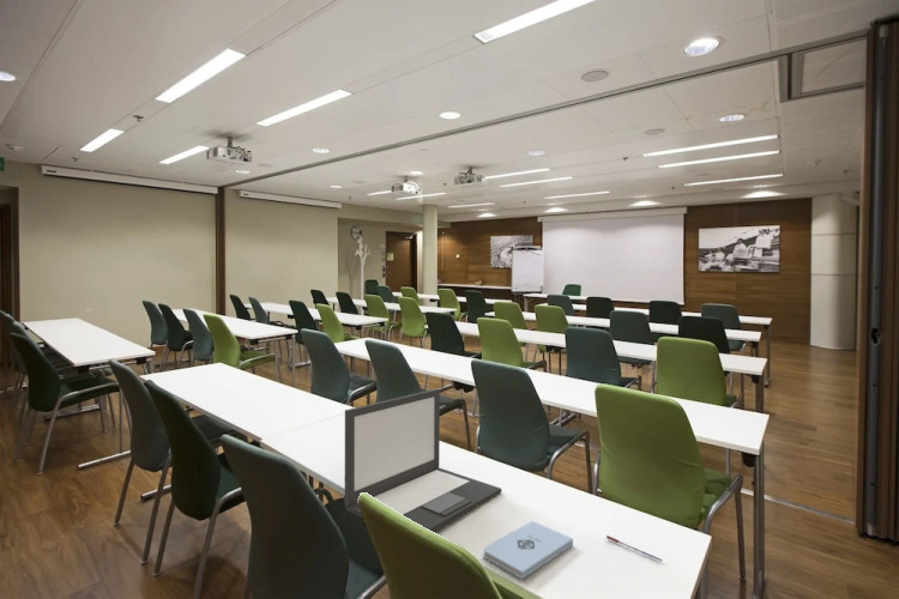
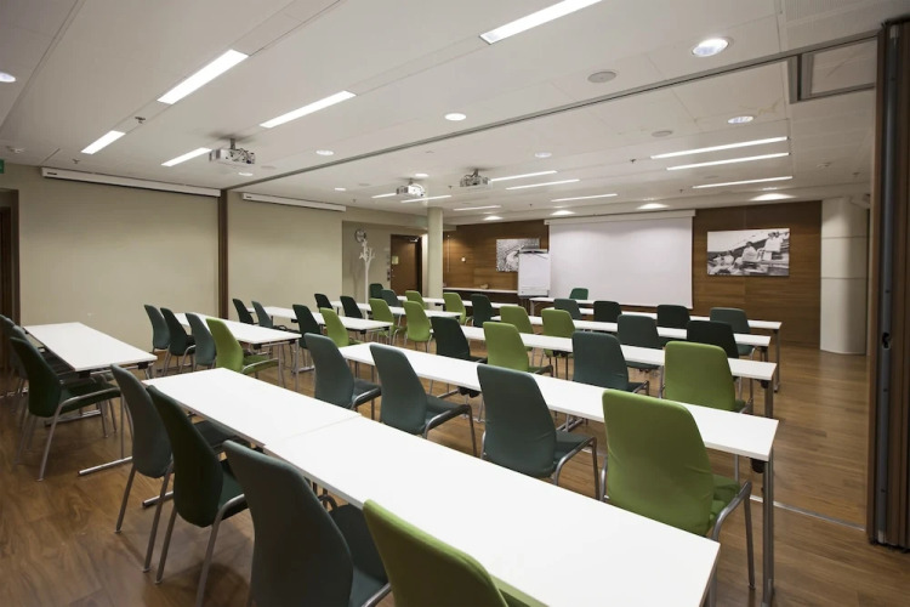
- pen [605,534,663,562]
- laptop [344,388,502,532]
- notepad [482,521,574,580]
